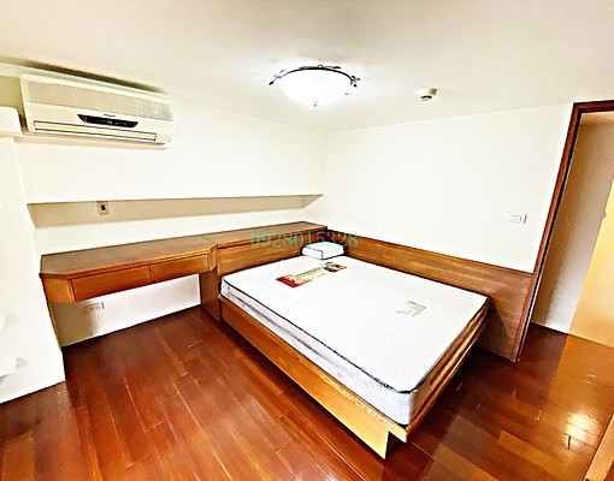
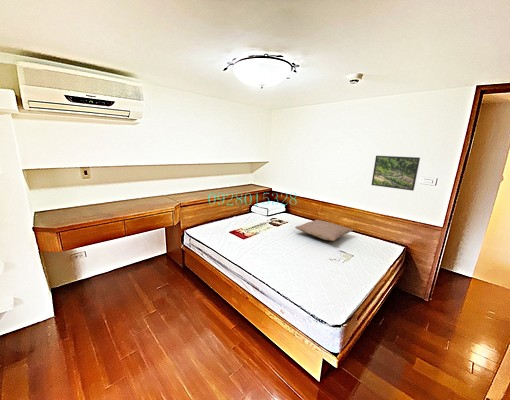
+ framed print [371,155,421,192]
+ pillow [294,219,354,242]
